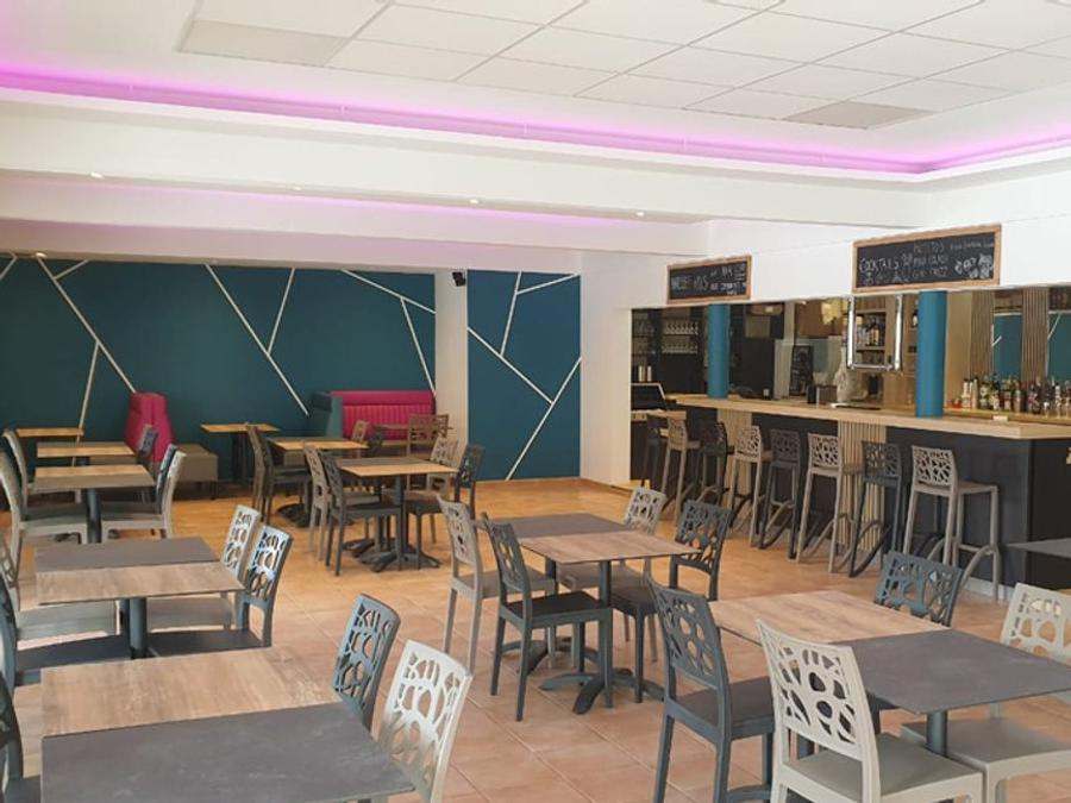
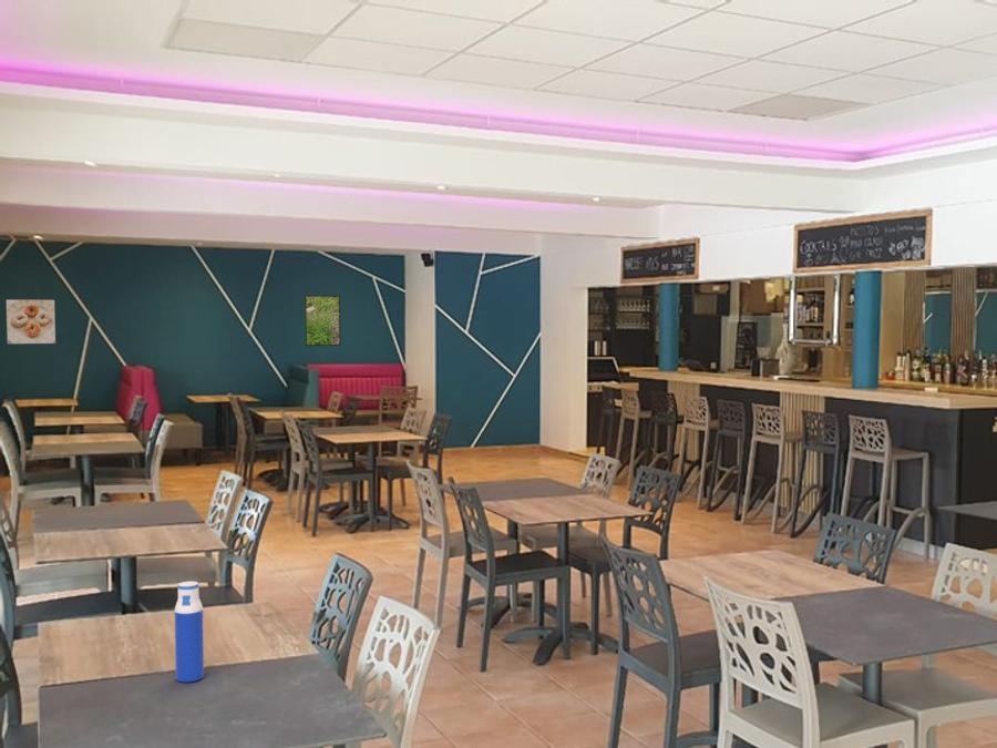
+ water bottle [174,581,205,684]
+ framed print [6,299,56,345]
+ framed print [304,294,342,347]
